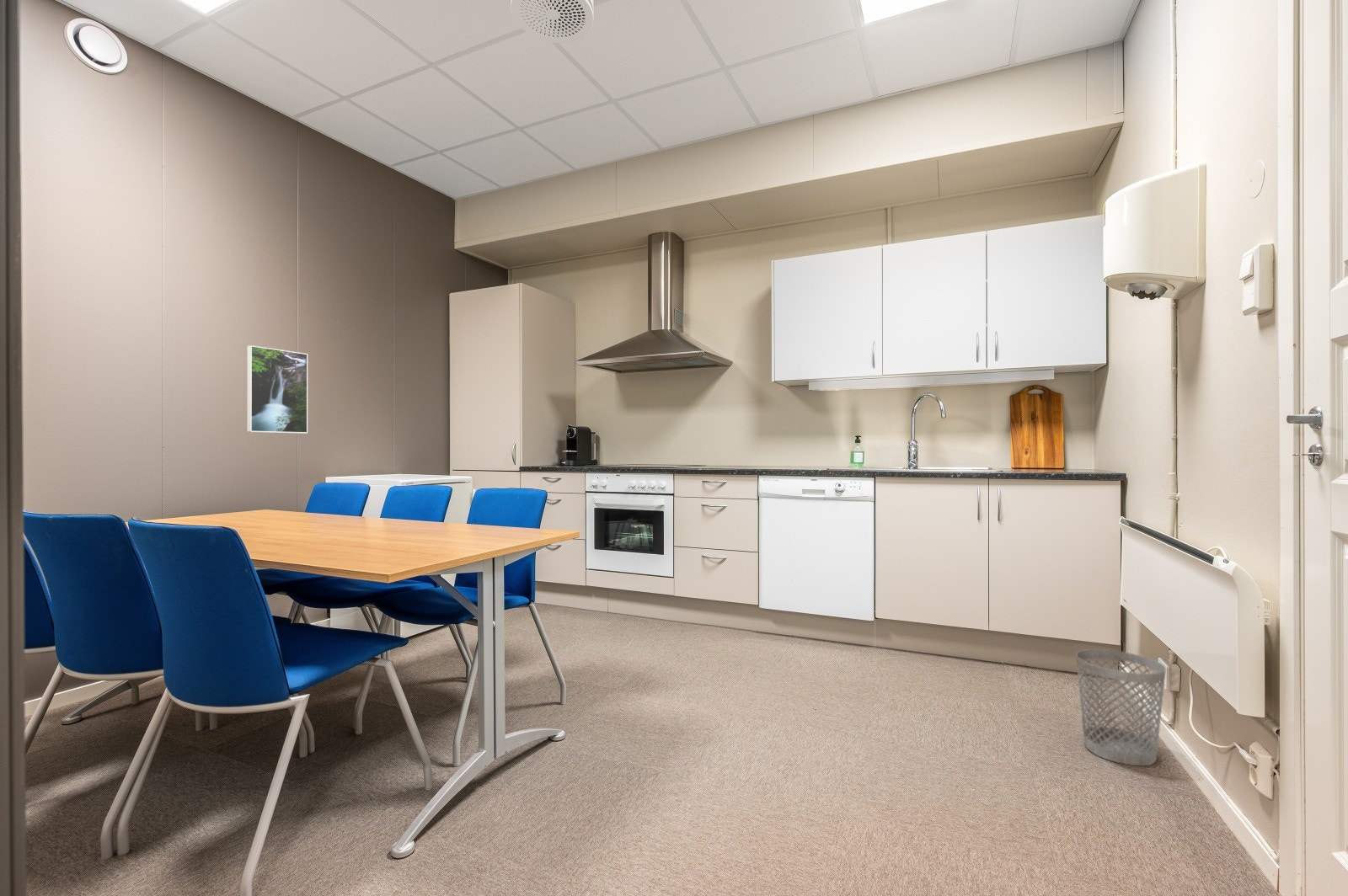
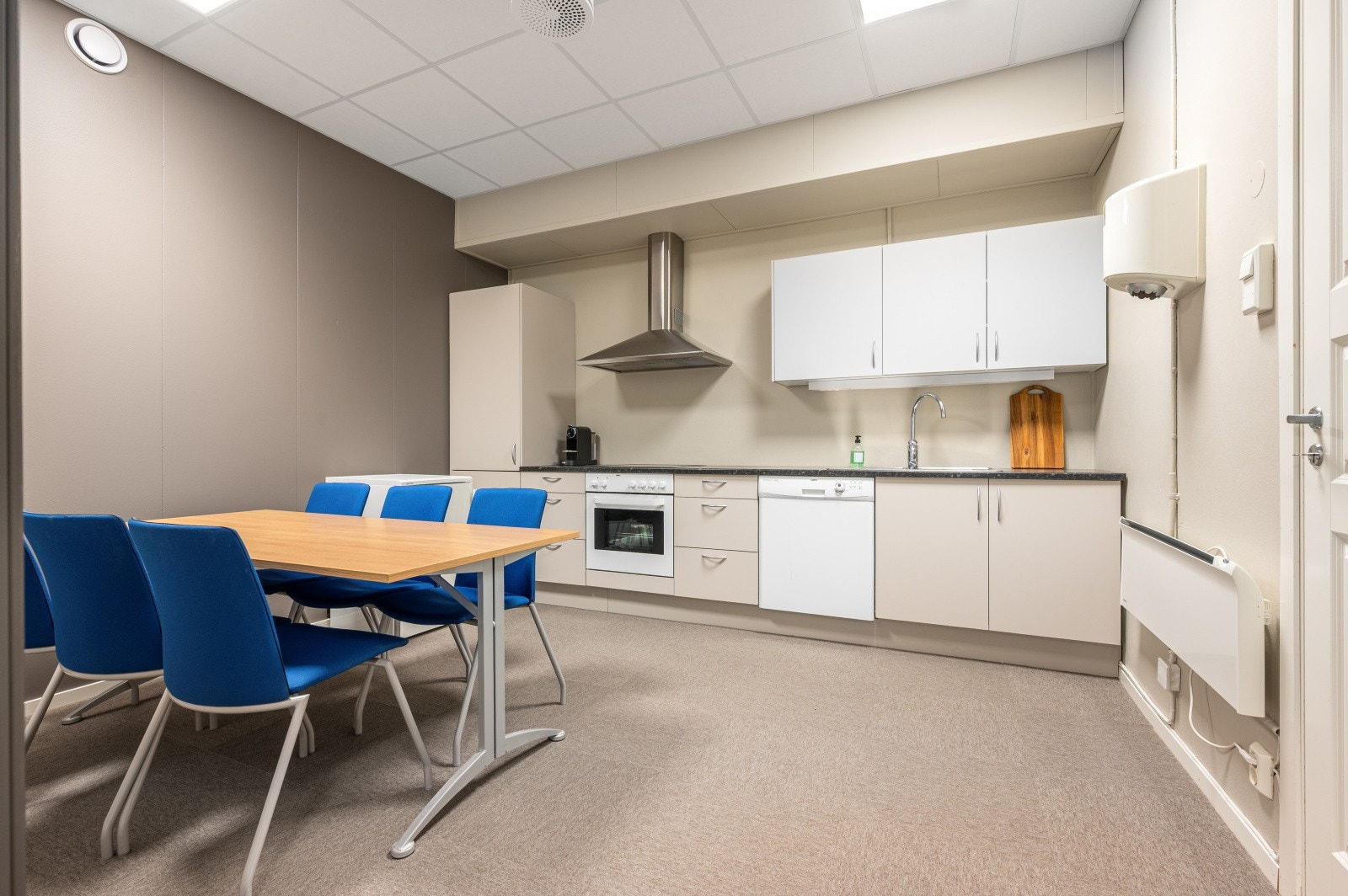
- wastebasket [1075,648,1167,766]
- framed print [246,344,308,434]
